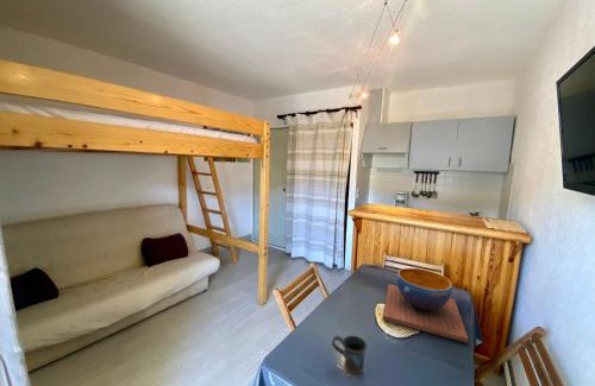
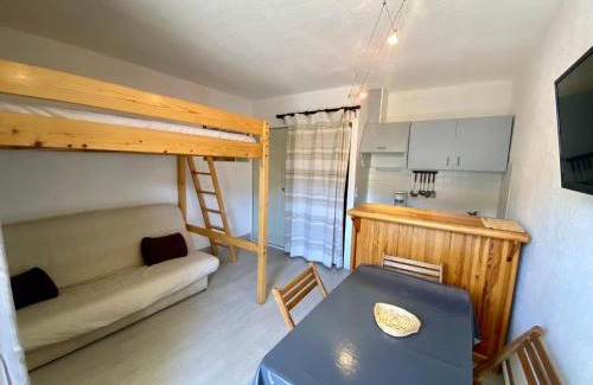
- decorative bowl [381,267,469,344]
- mug [331,335,368,375]
